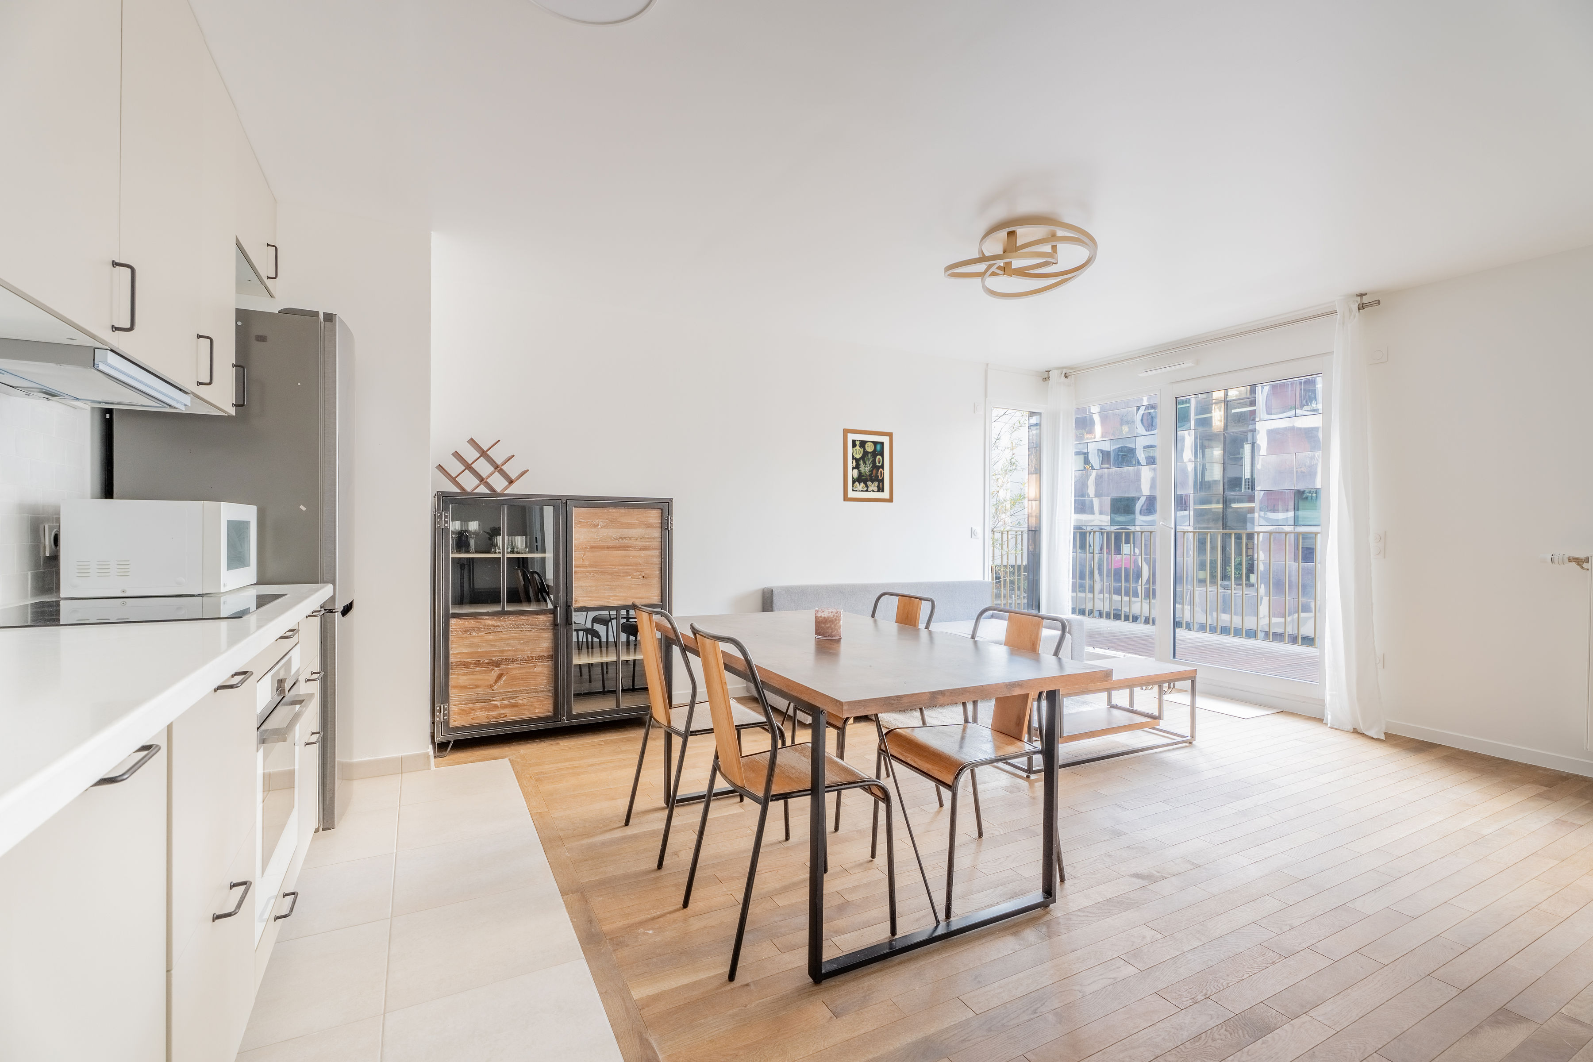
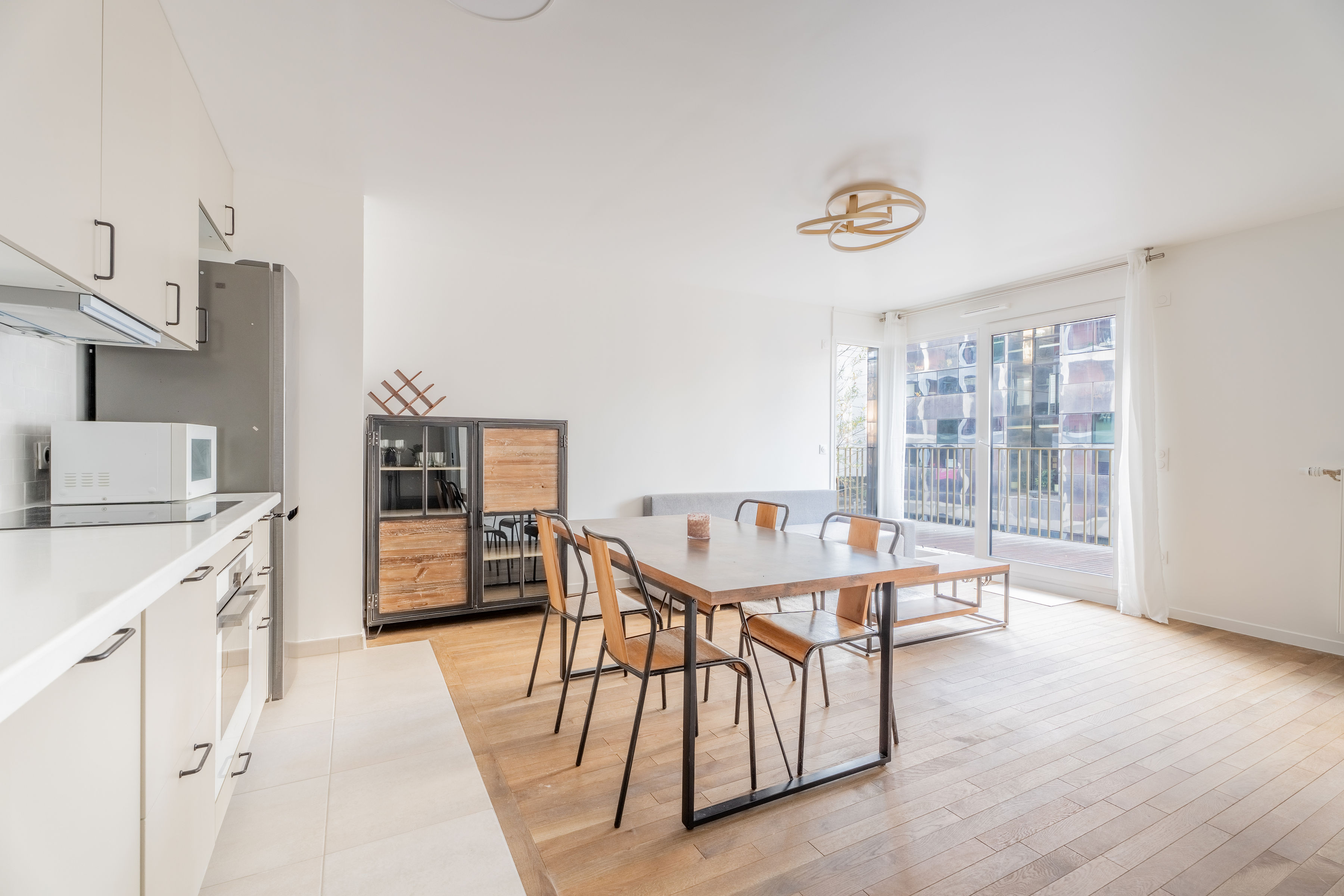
- wall art [843,428,894,503]
